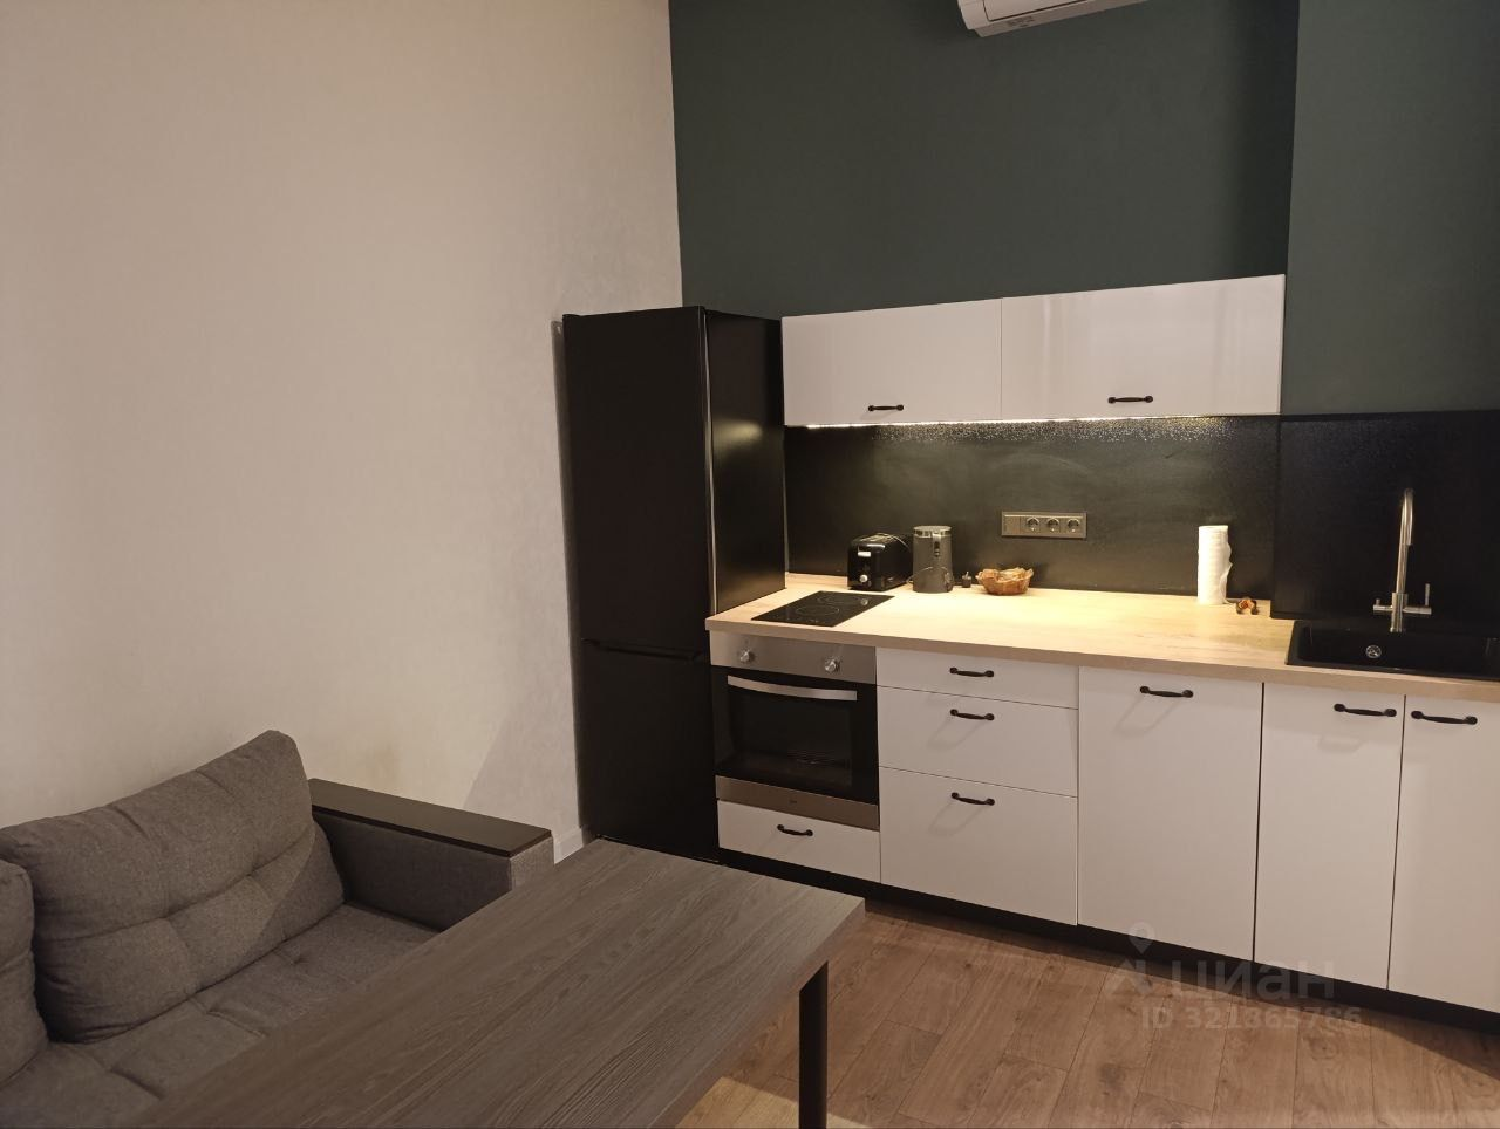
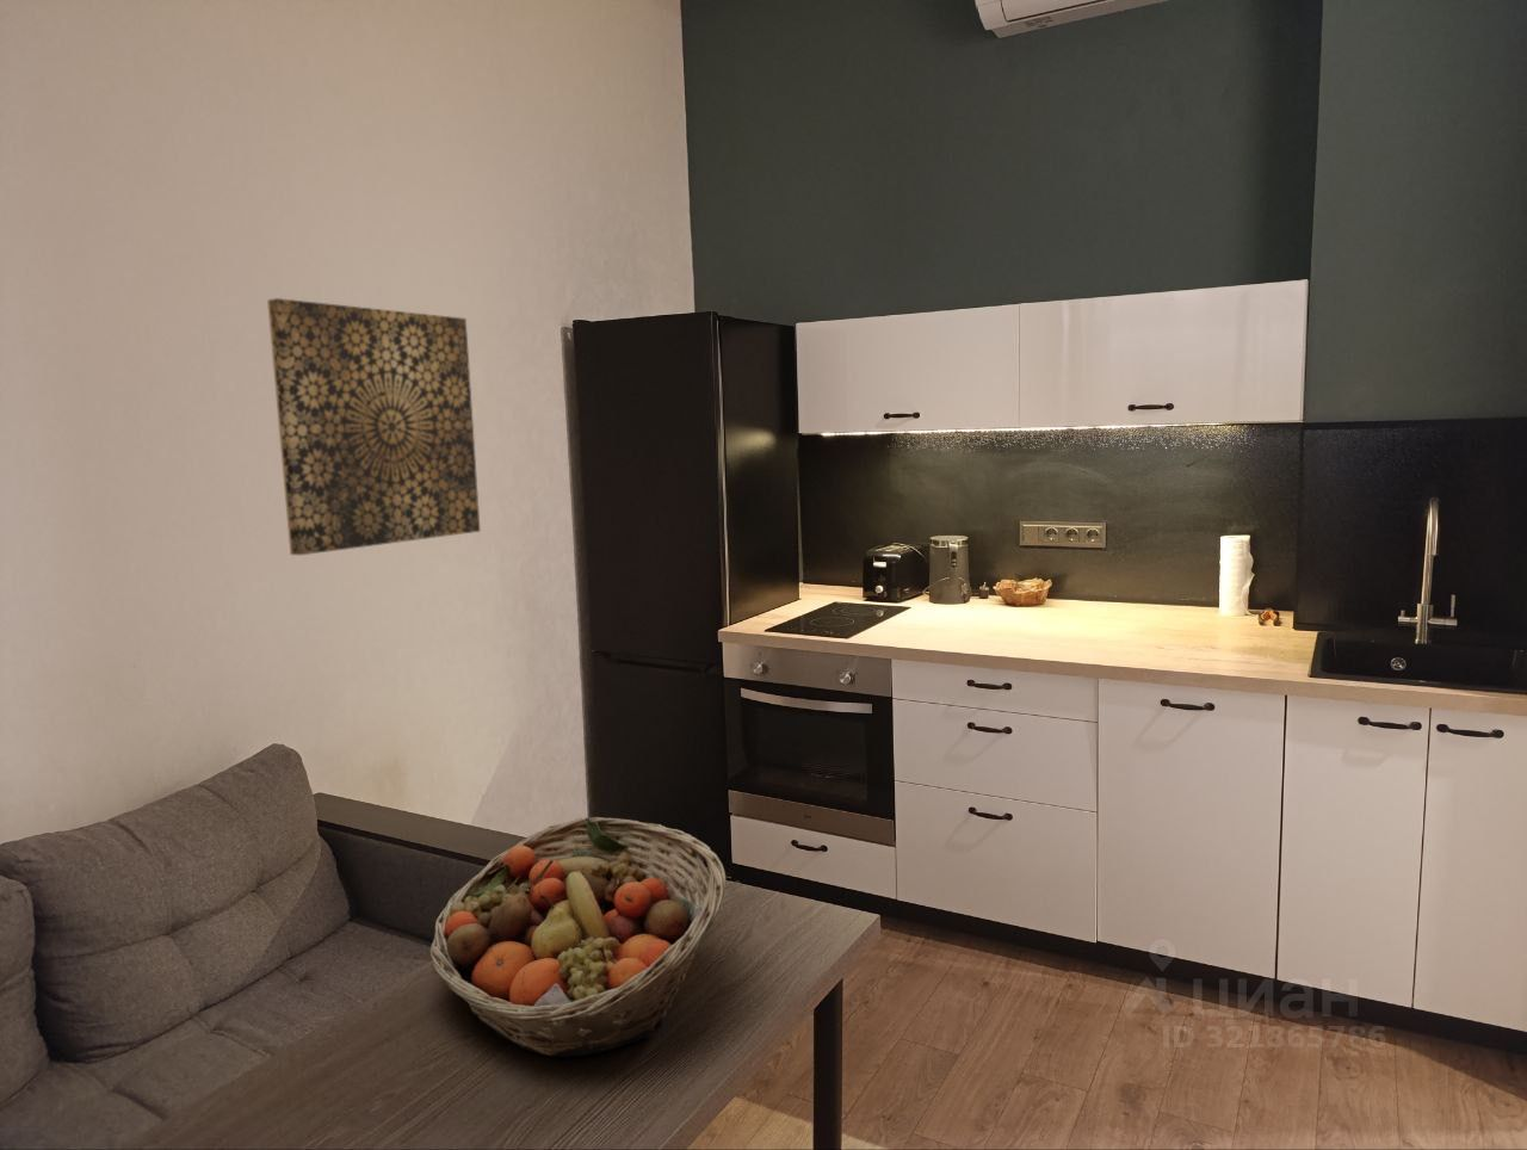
+ wall art [266,297,481,556]
+ fruit basket [429,815,726,1058]
